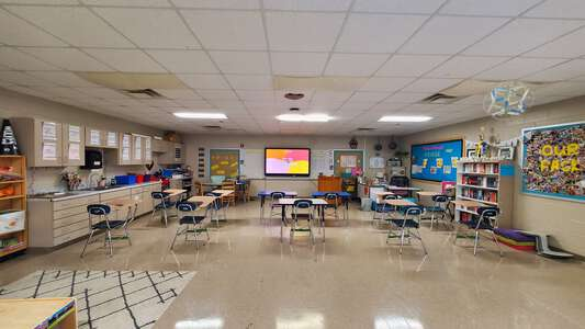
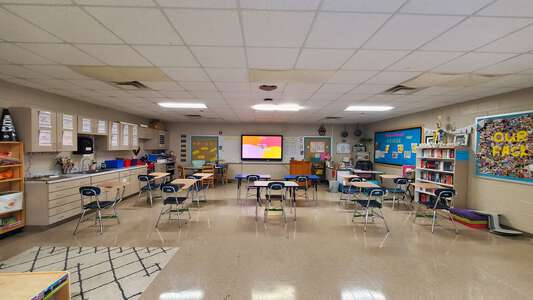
- hanging mobile [482,81,536,122]
